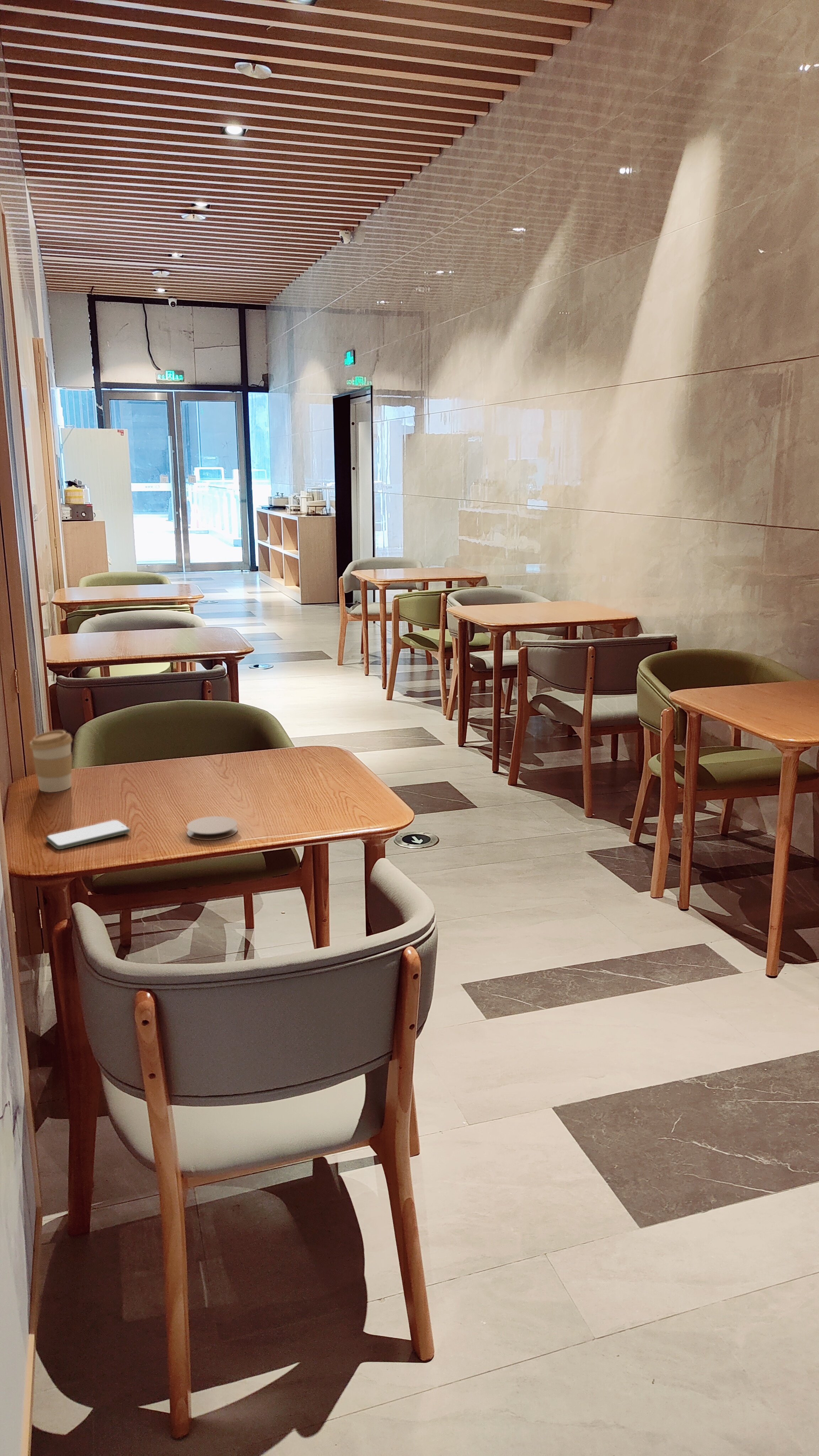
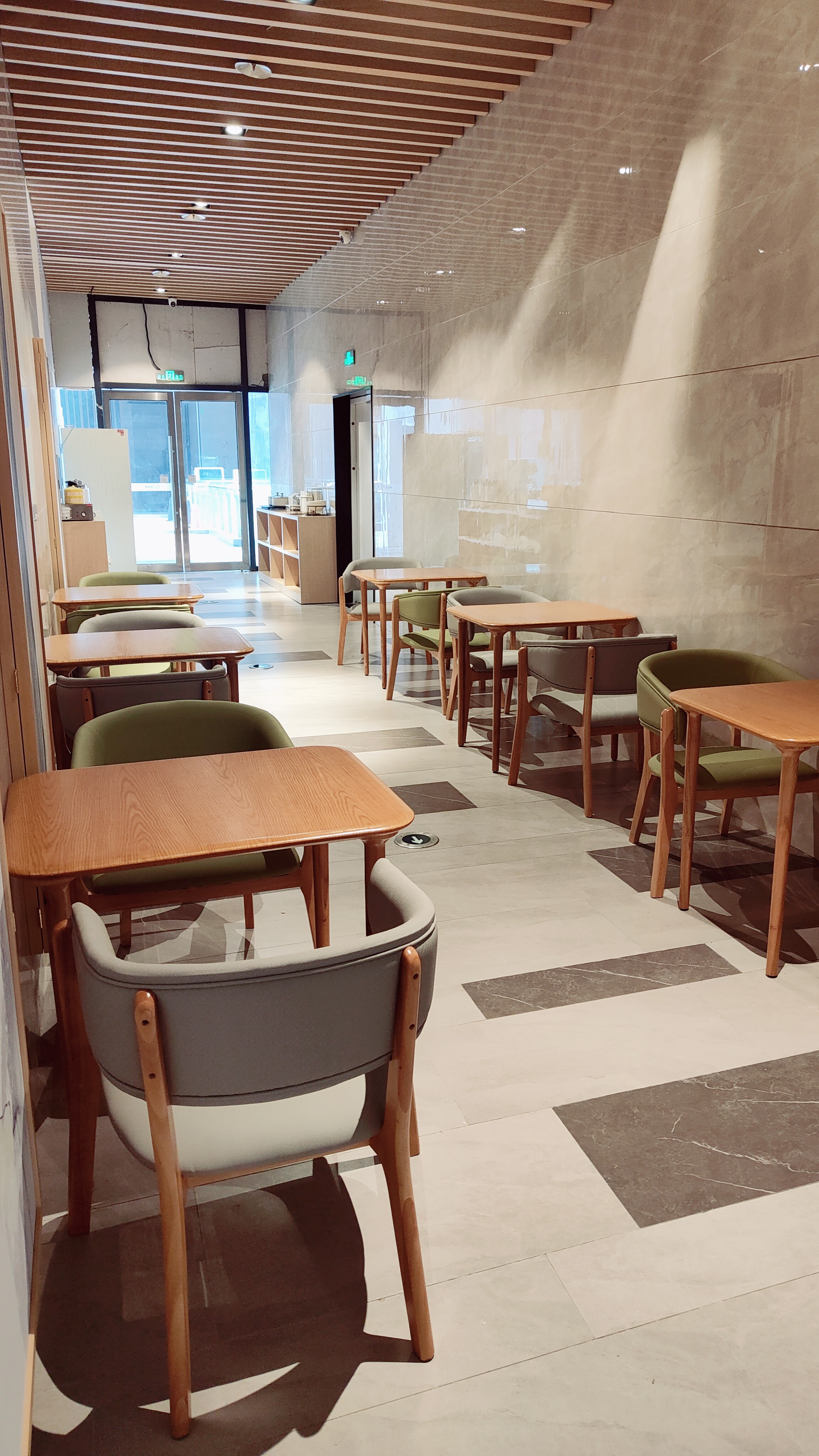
- coffee cup [29,730,73,793]
- smartphone [45,820,131,850]
- coaster [186,816,238,841]
